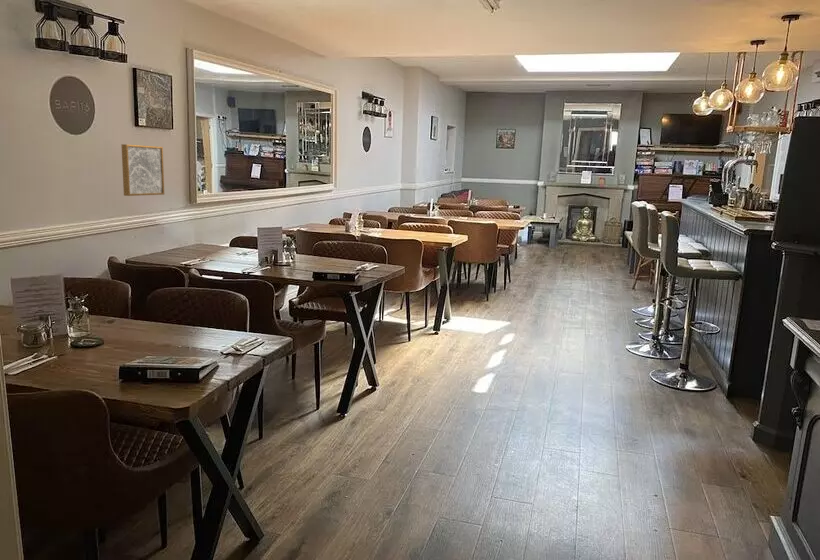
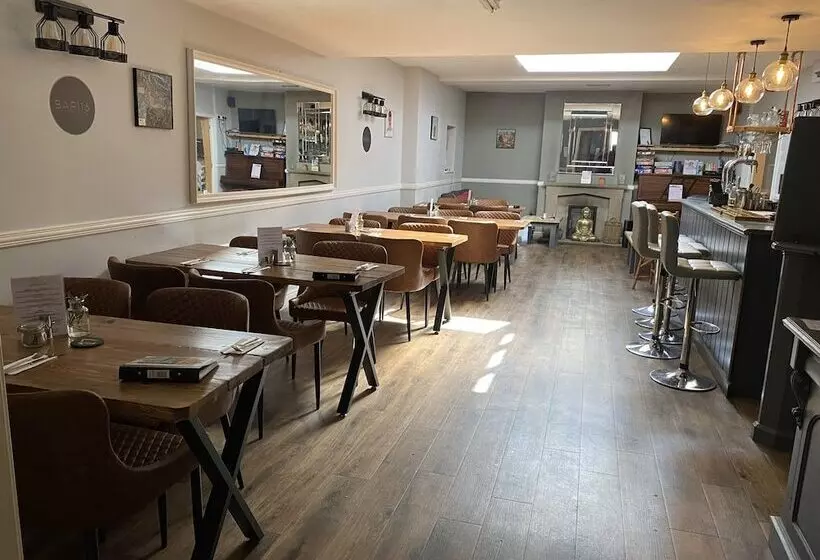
- wall art [120,143,165,197]
